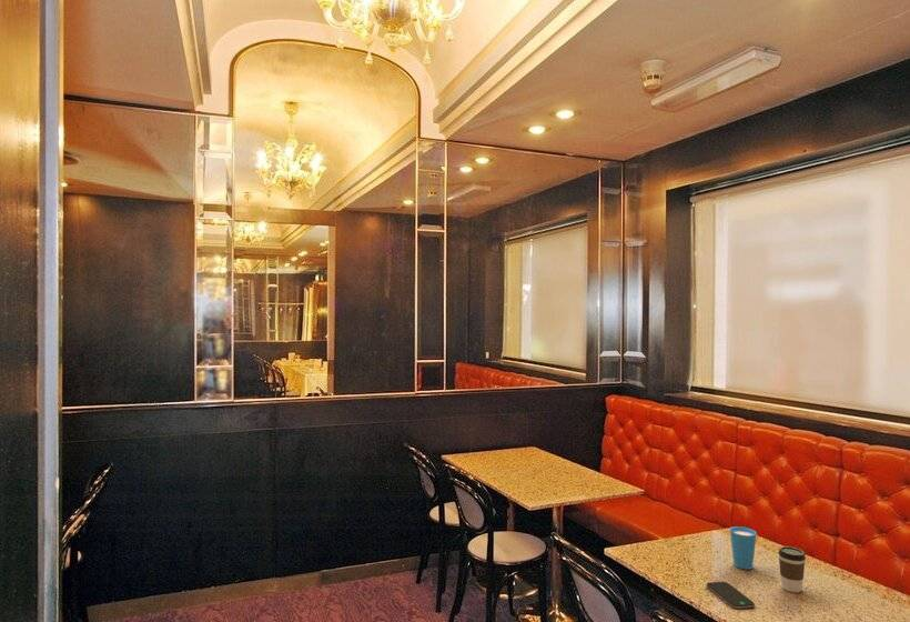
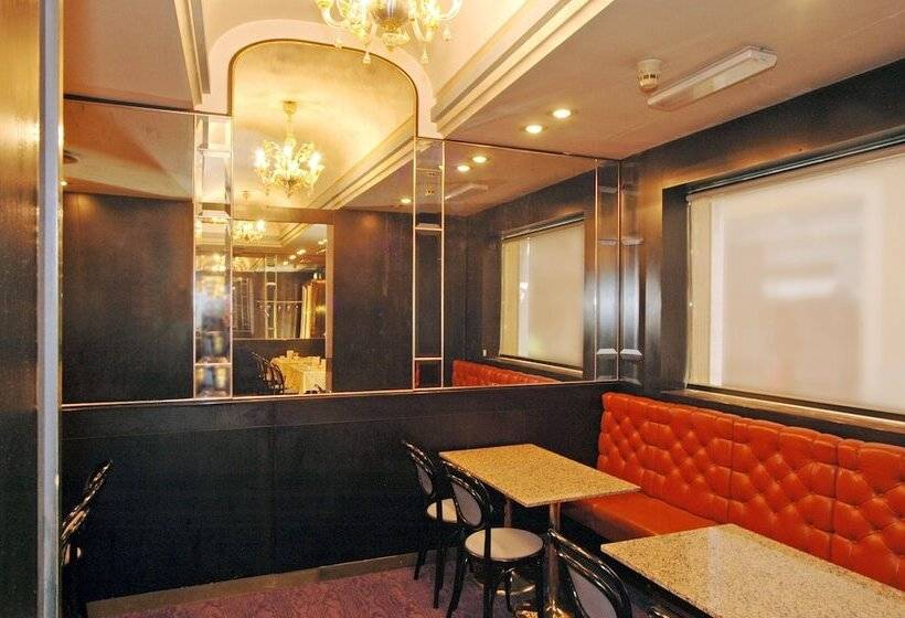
- cup [729,525,758,571]
- coffee cup [777,545,807,593]
- smartphone [706,581,756,610]
